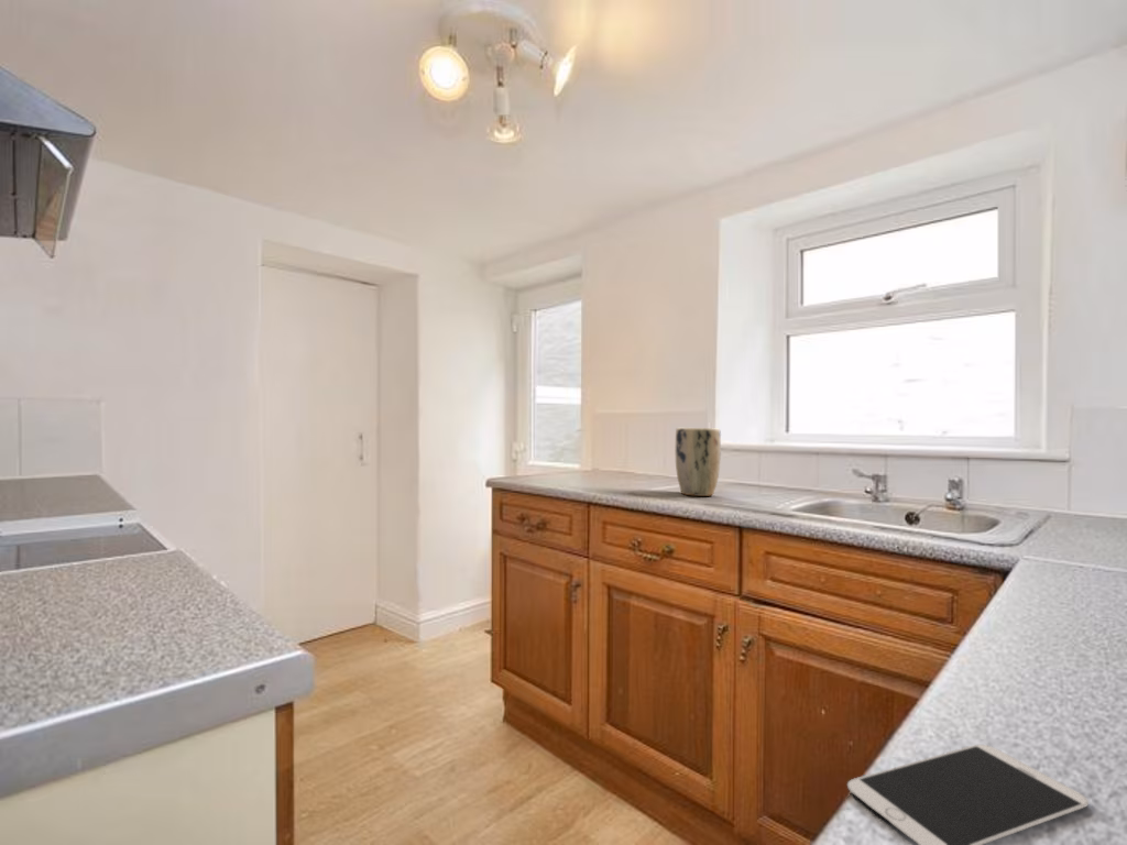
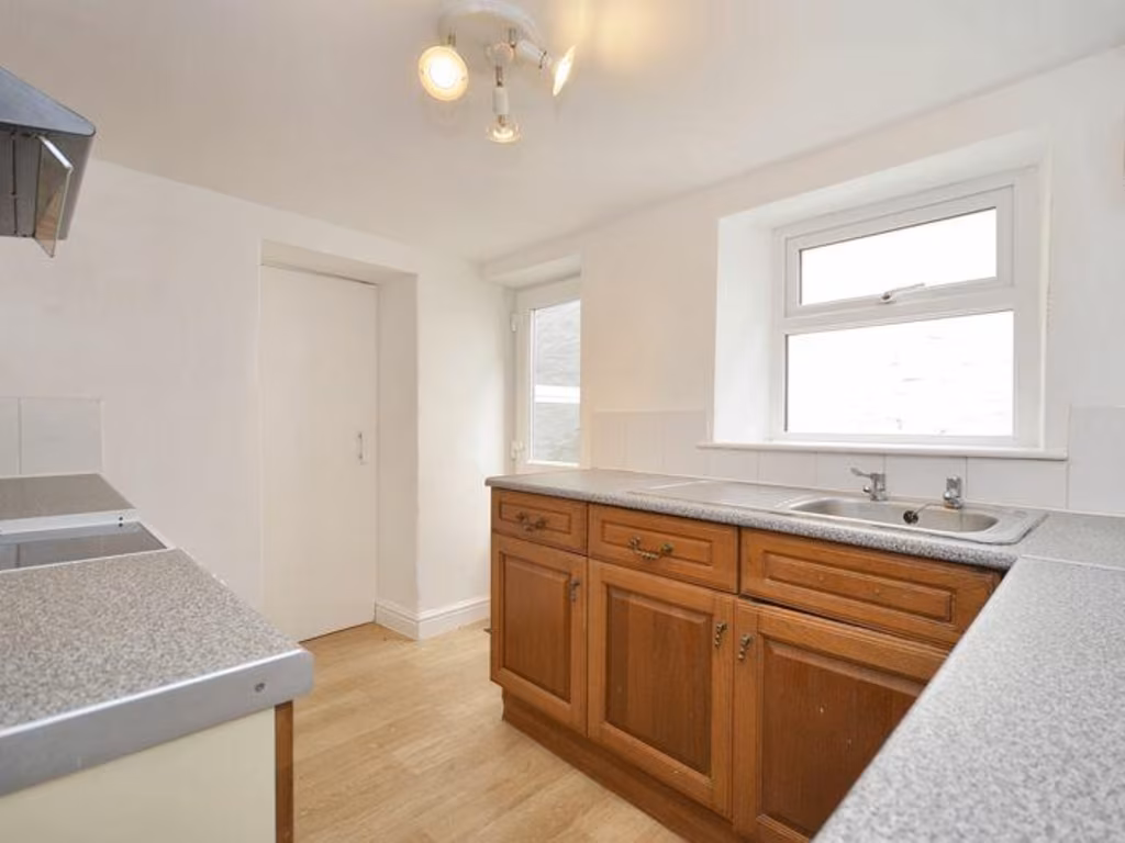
- plant pot [675,427,722,497]
- smartphone [846,744,1090,845]
